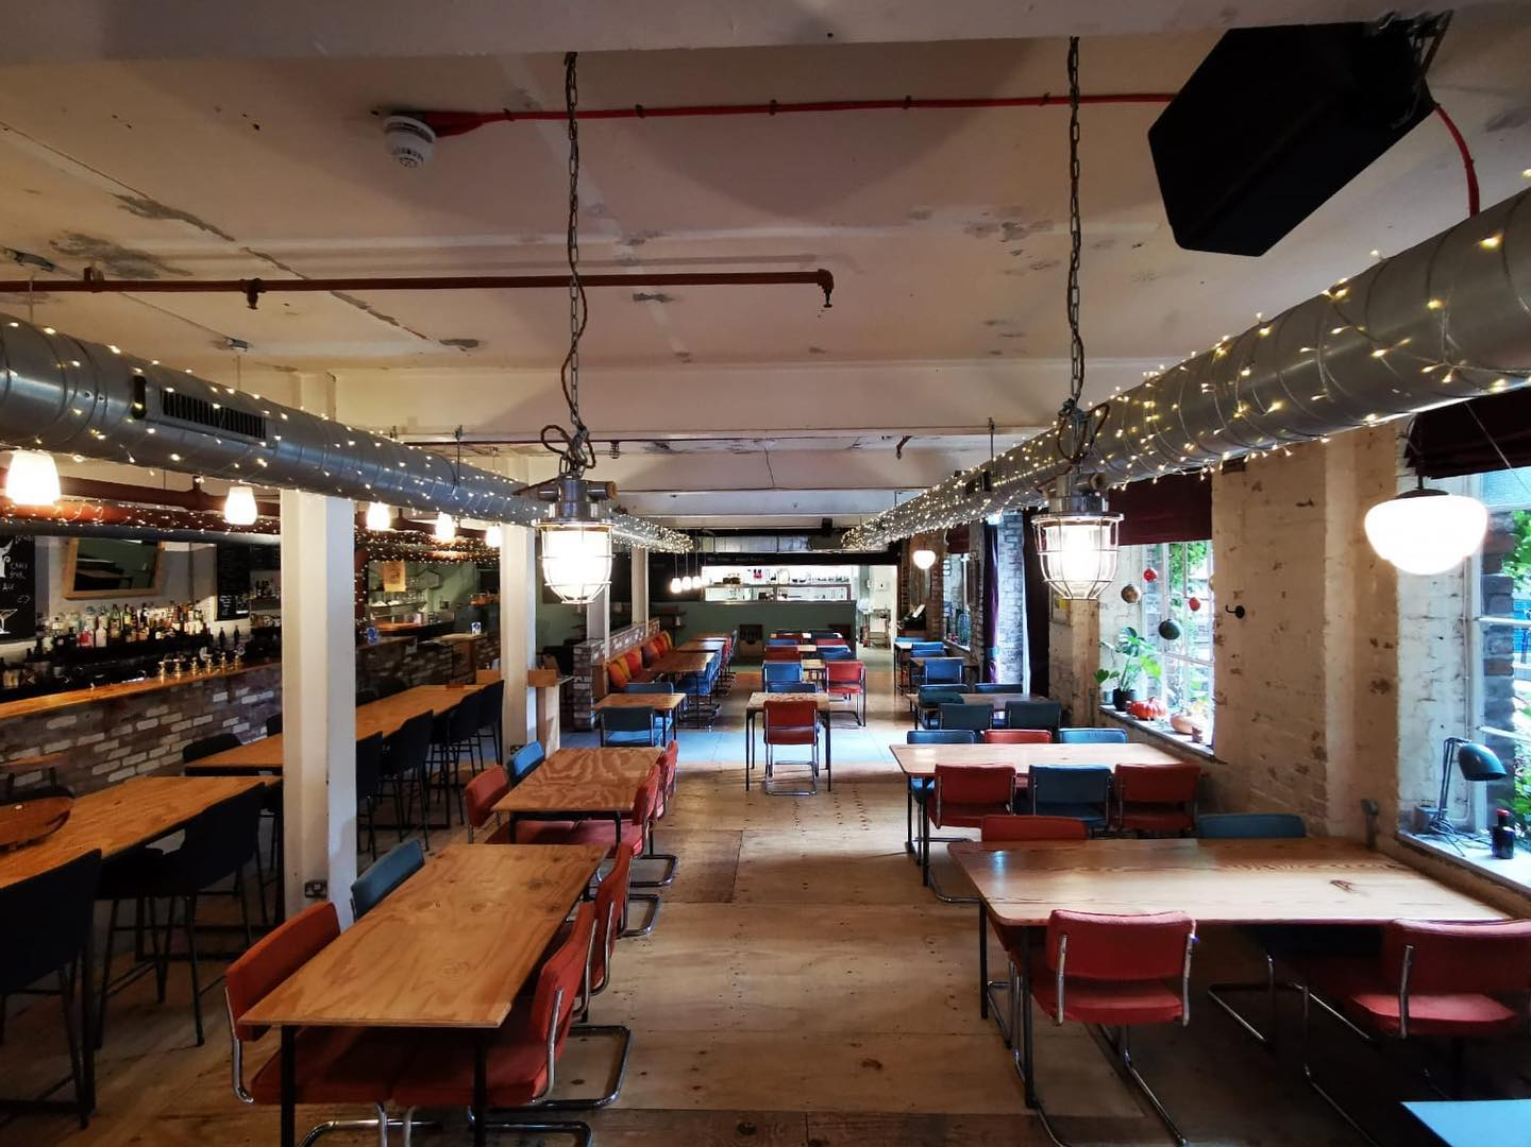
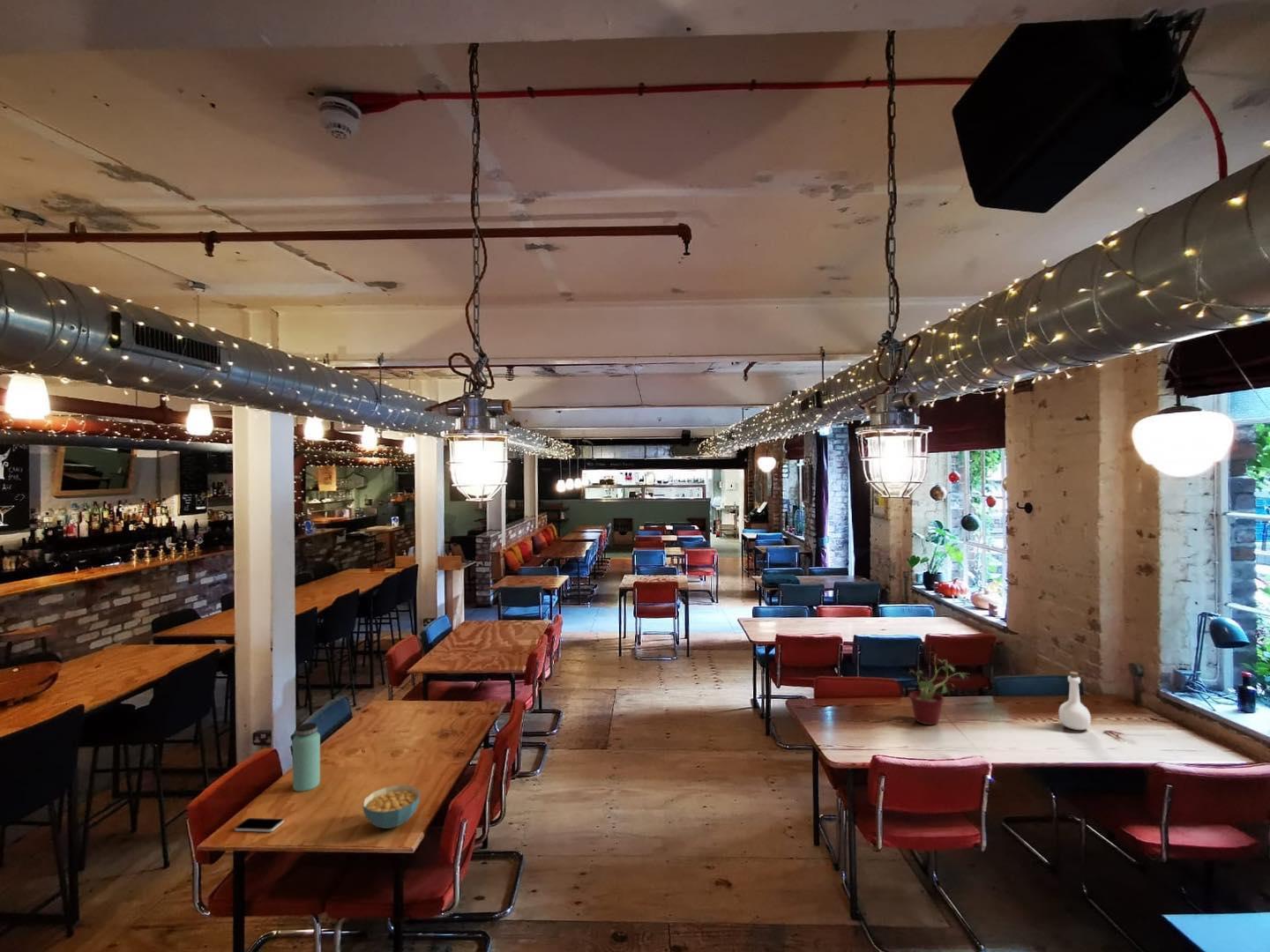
+ potted plant [908,653,969,726]
+ cereal bowl [362,784,421,829]
+ bottle [1057,671,1092,731]
+ smartphone [234,817,285,833]
+ bottle [292,722,321,792]
